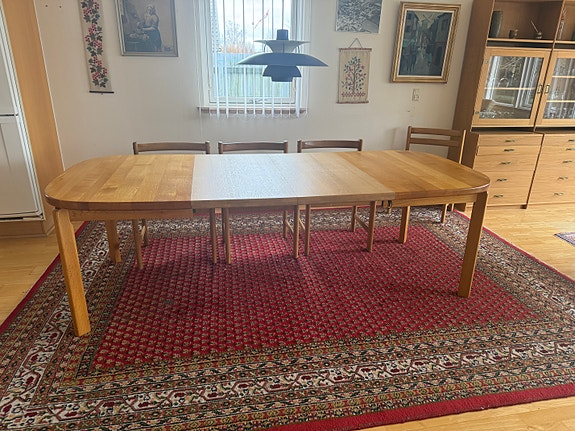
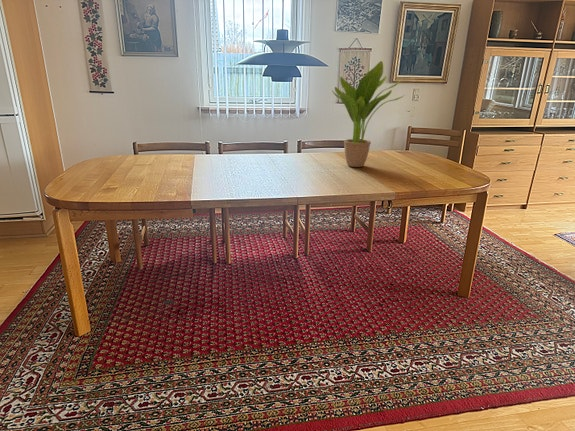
+ potted plant [331,60,407,168]
